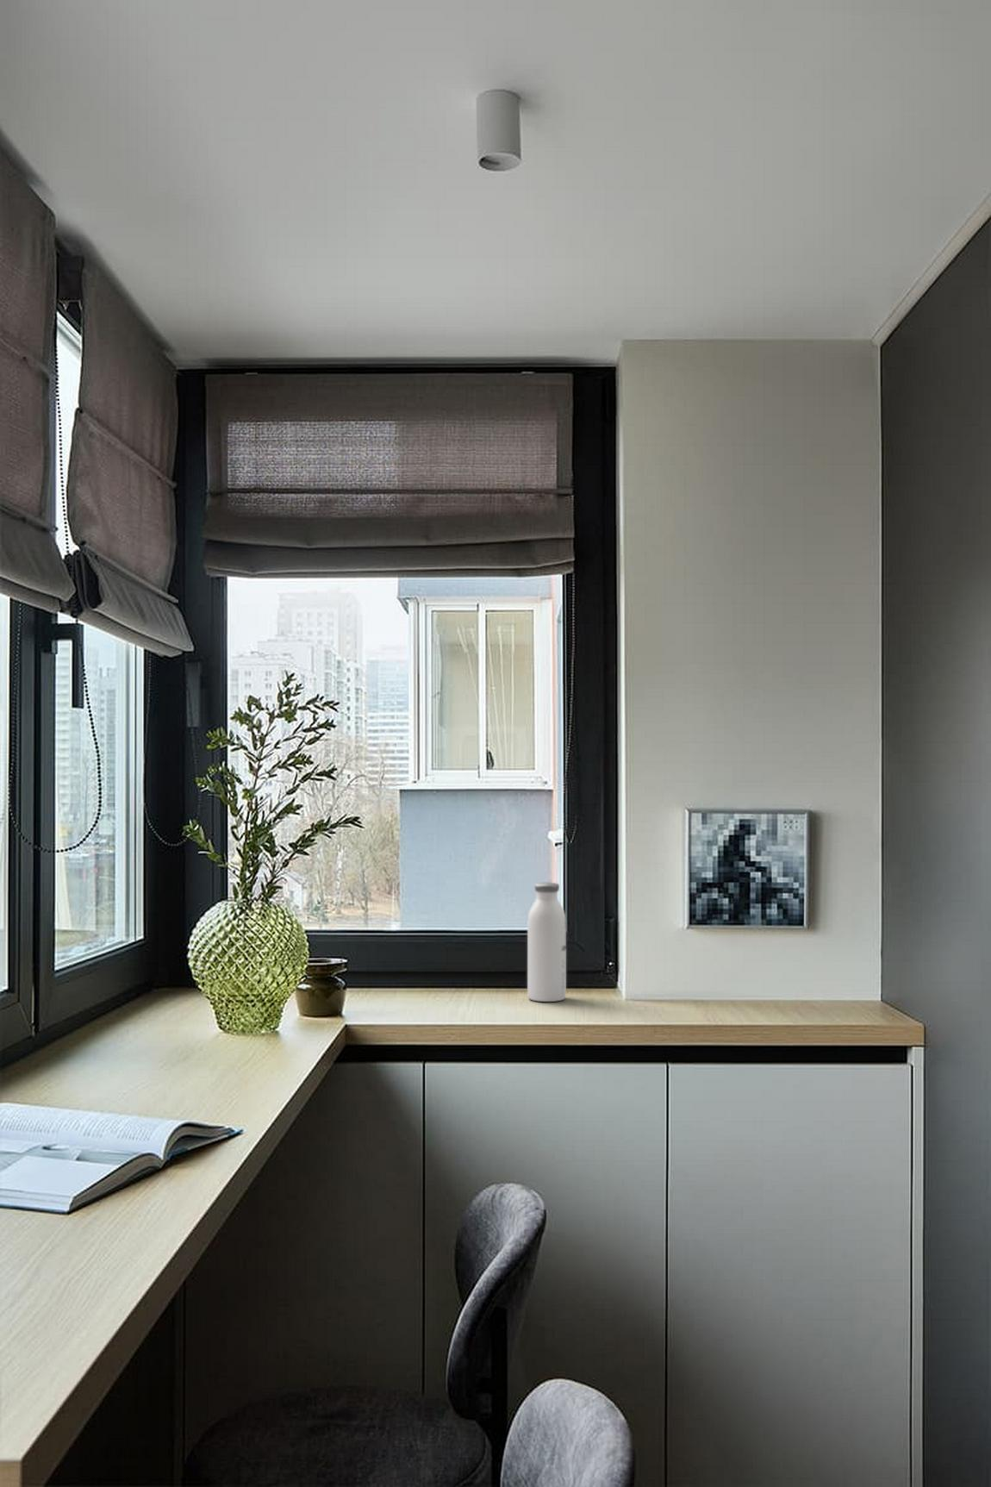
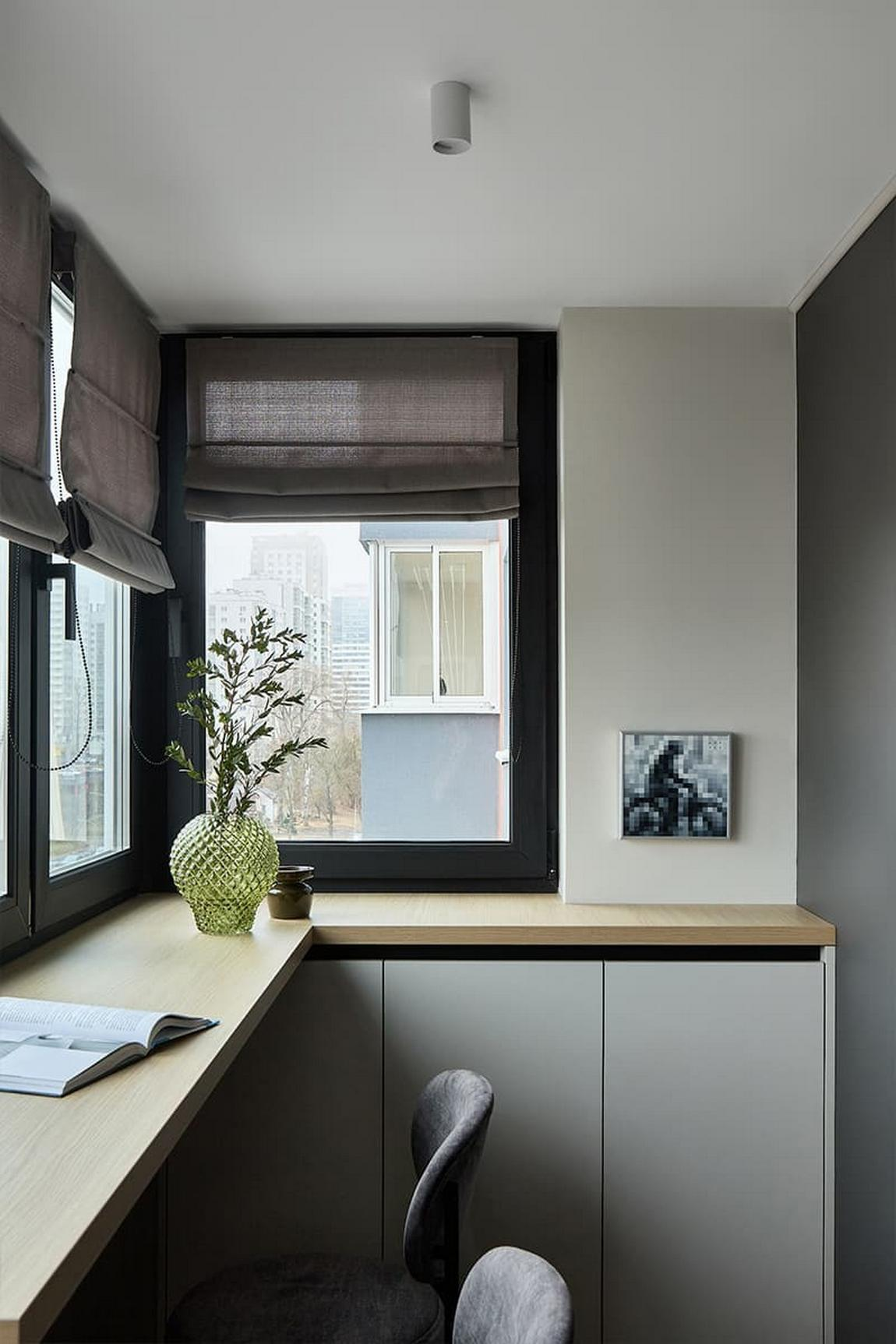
- water bottle [526,882,567,1002]
